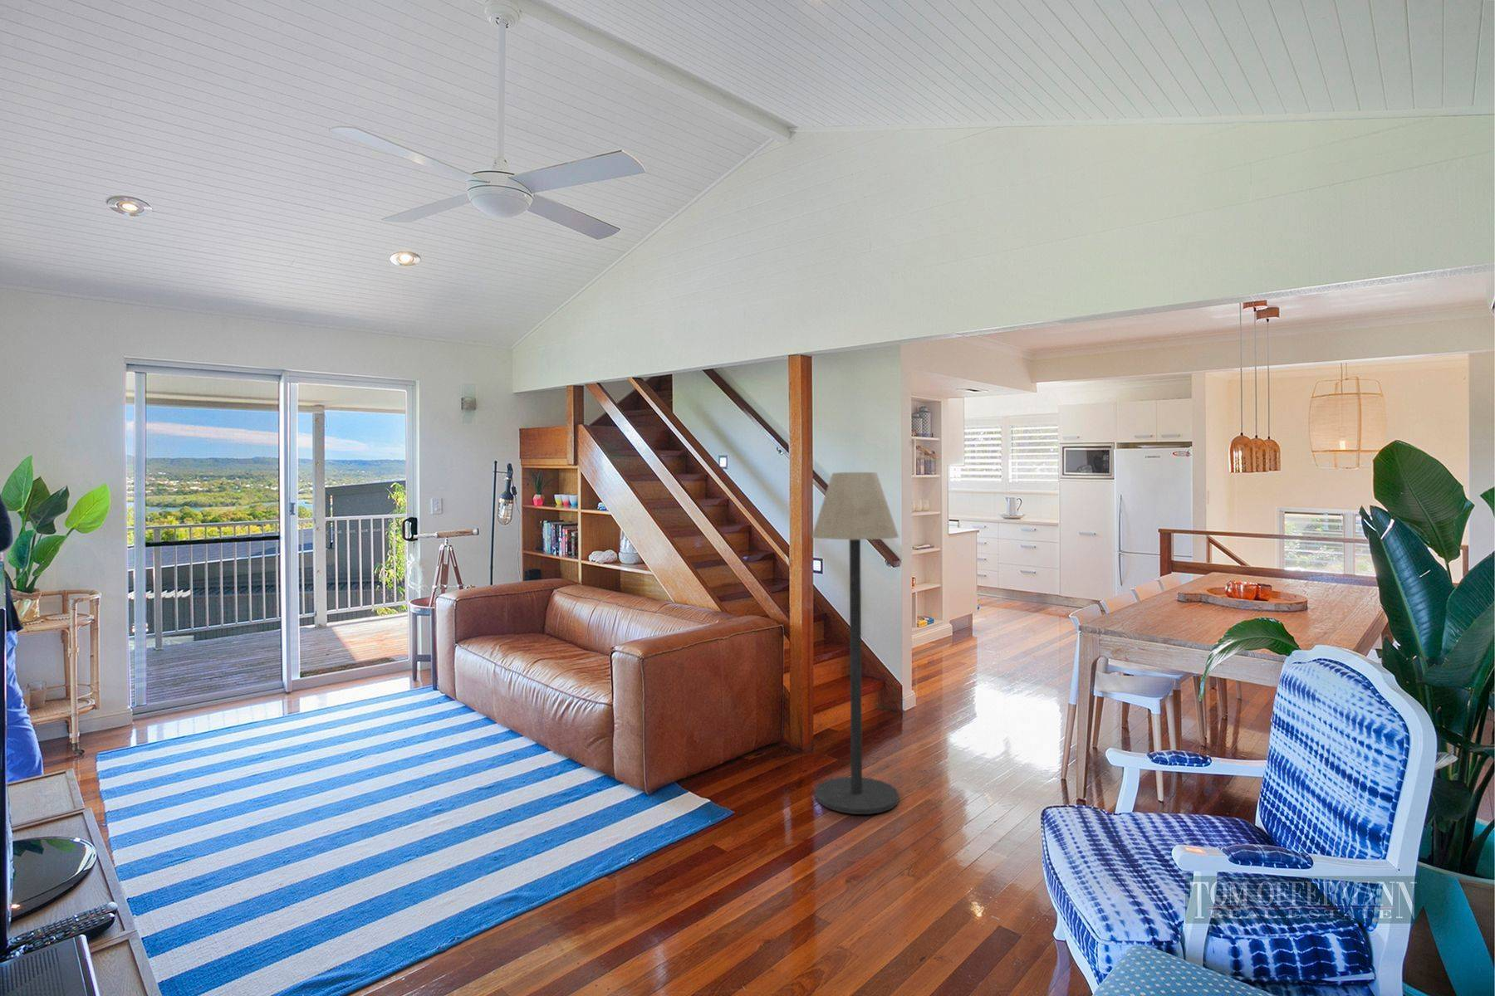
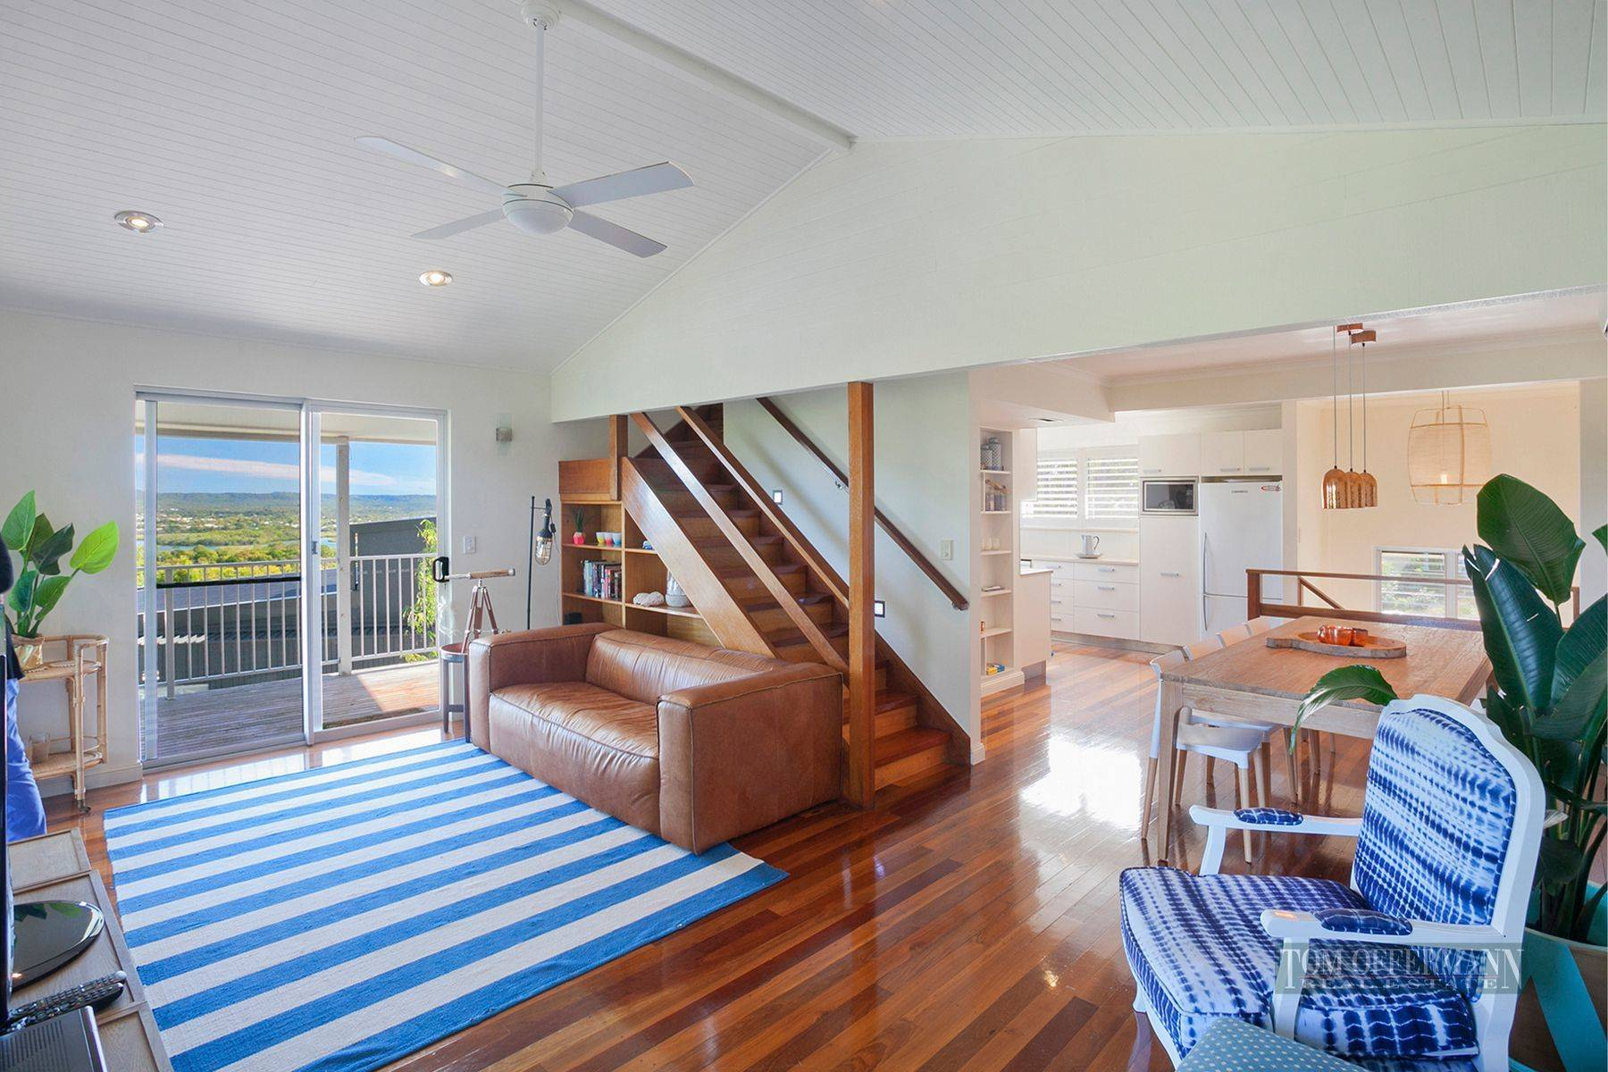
- floor lamp [811,471,900,815]
